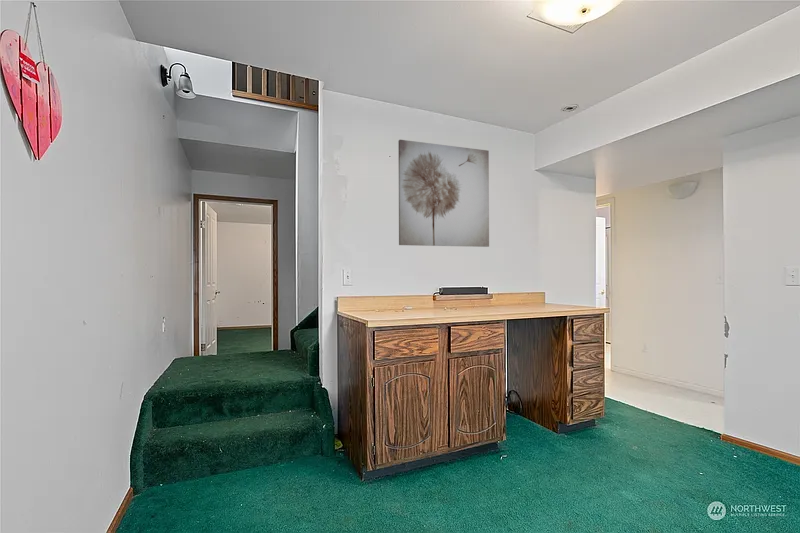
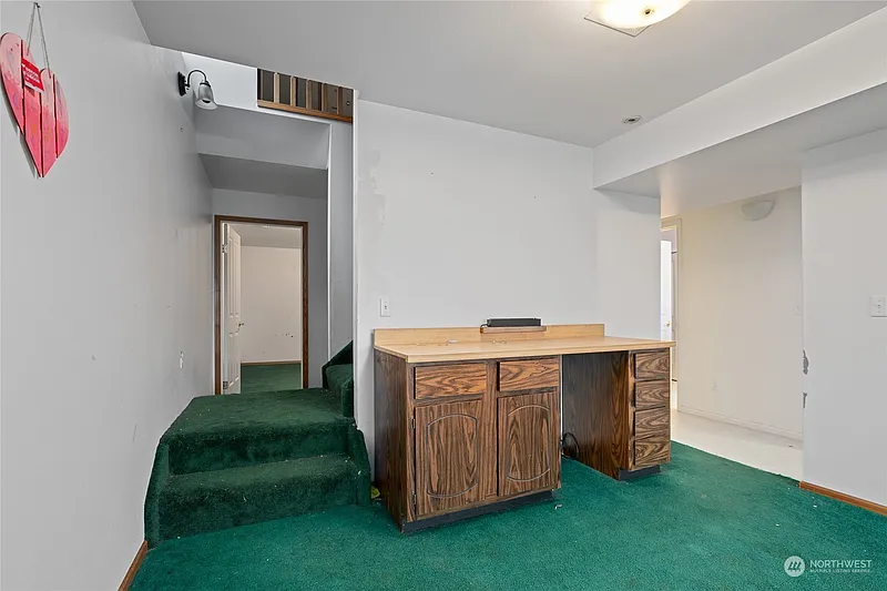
- wall art [397,139,490,248]
